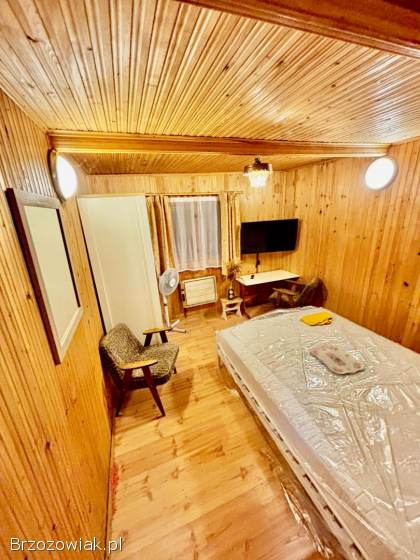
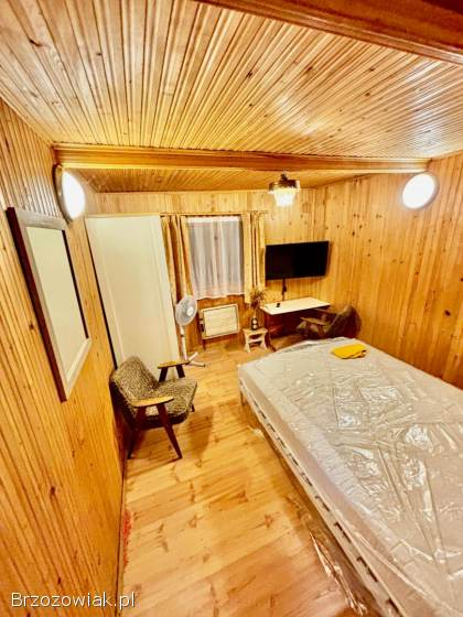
- serving tray [309,344,365,375]
